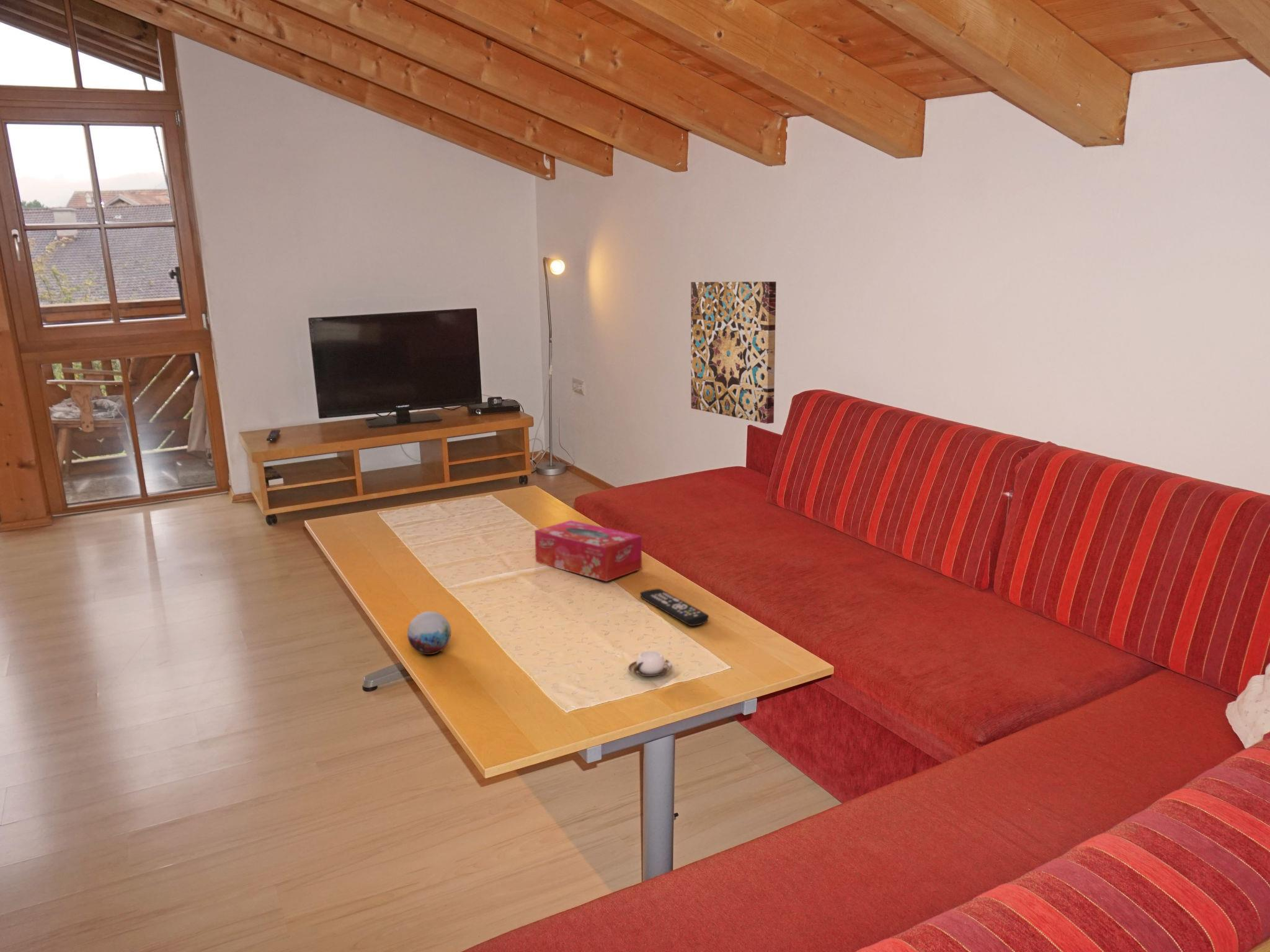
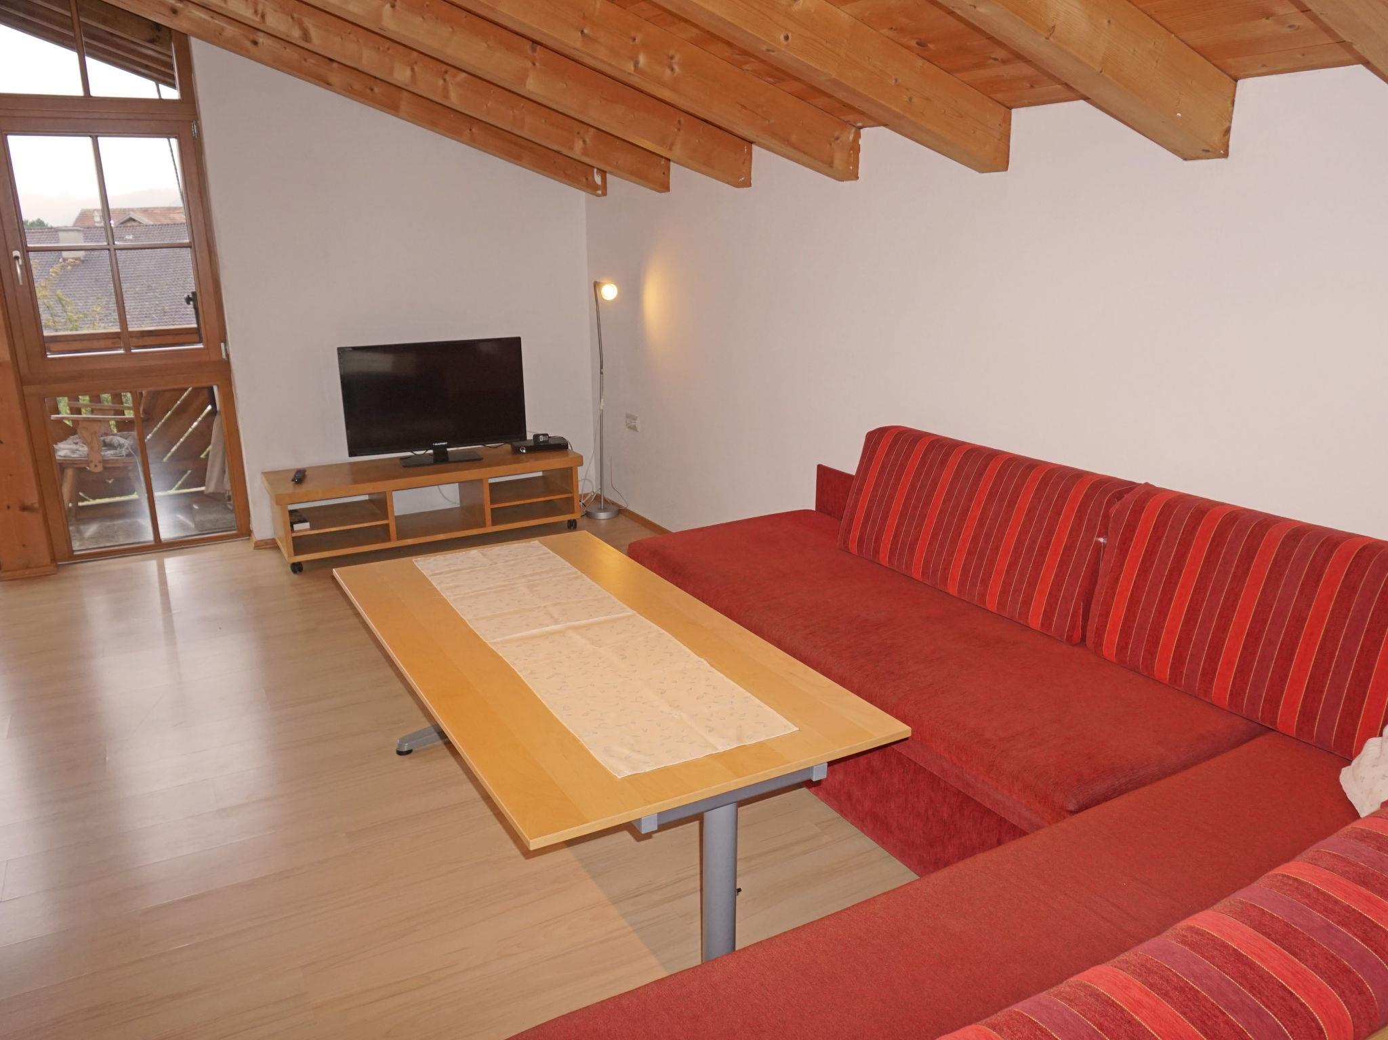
- wall art [690,281,777,425]
- tissue box [534,519,642,582]
- remote control [639,588,709,627]
- decorative orb [407,610,451,655]
- cup [628,650,673,677]
